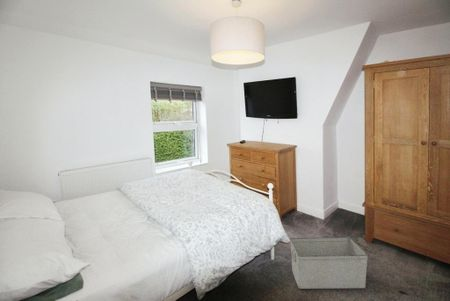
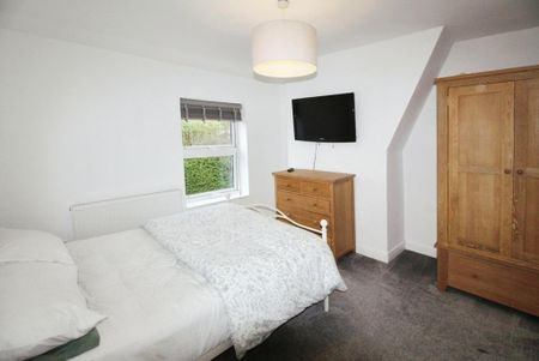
- storage bin [289,236,369,290]
